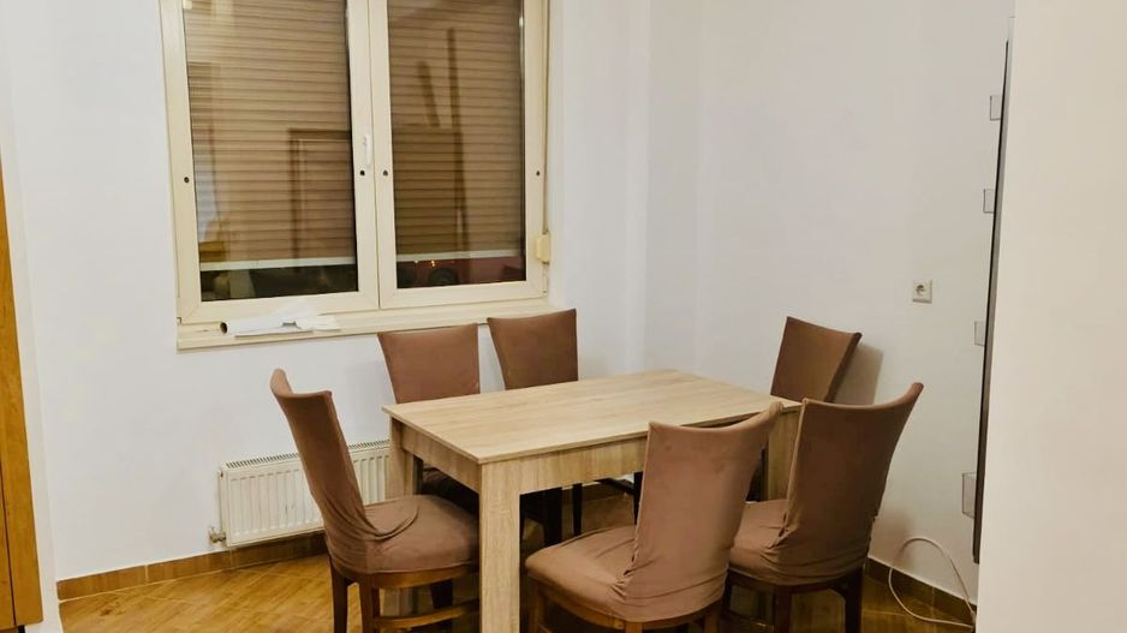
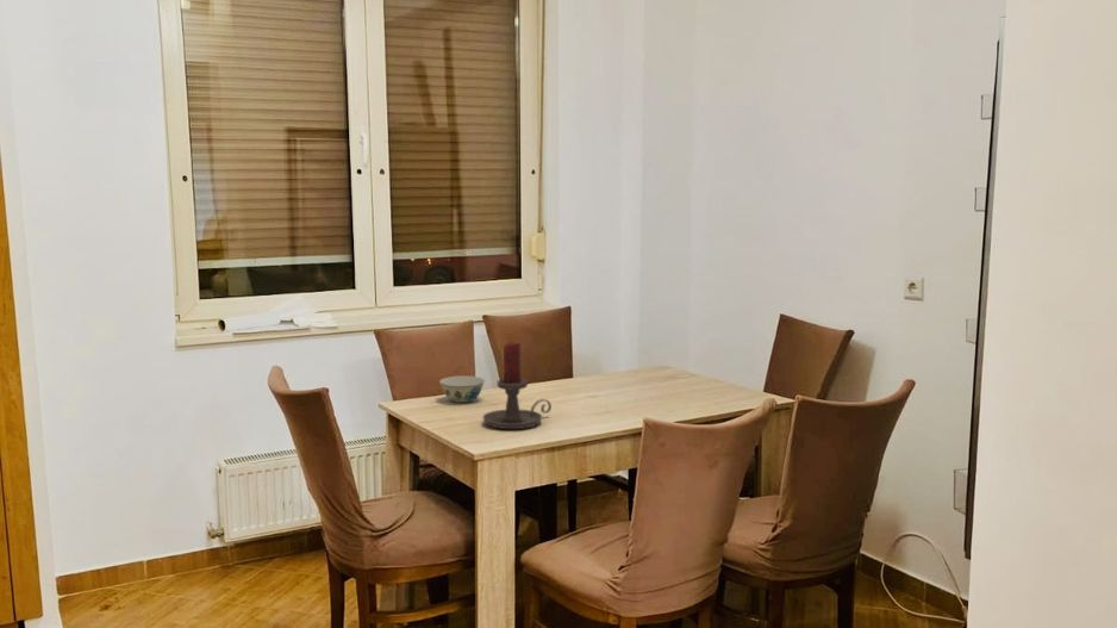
+ chinaware [438,374,486,404]
+ candle holder [481,341,553,430]
